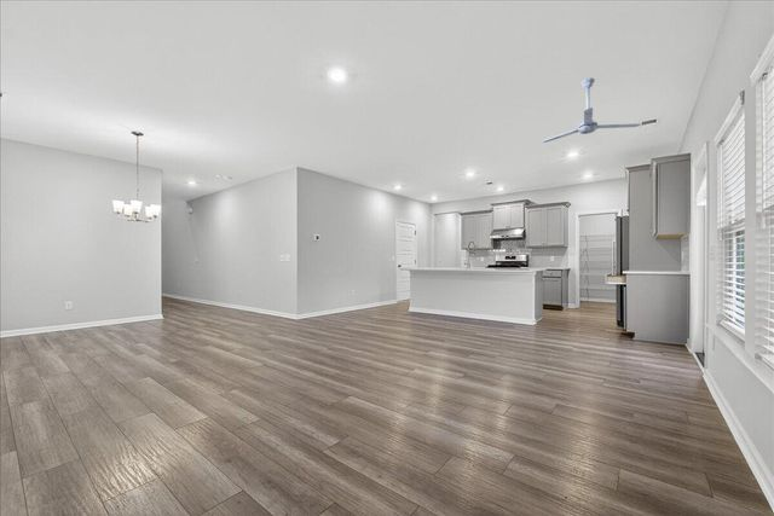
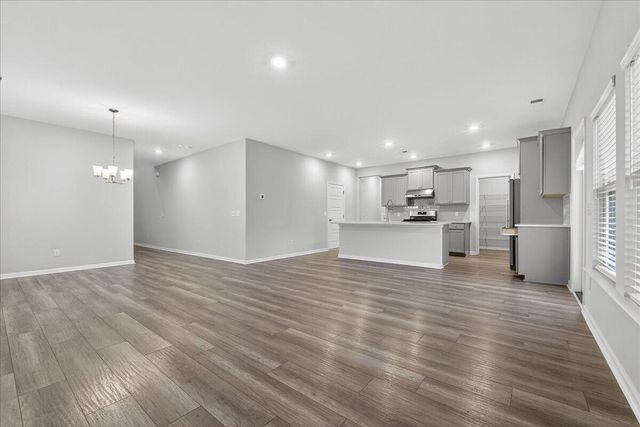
- ceiling fan [542,77,642,144]
